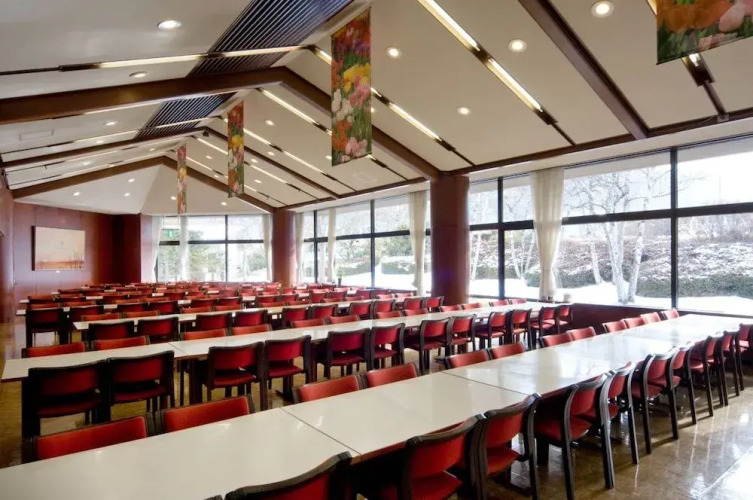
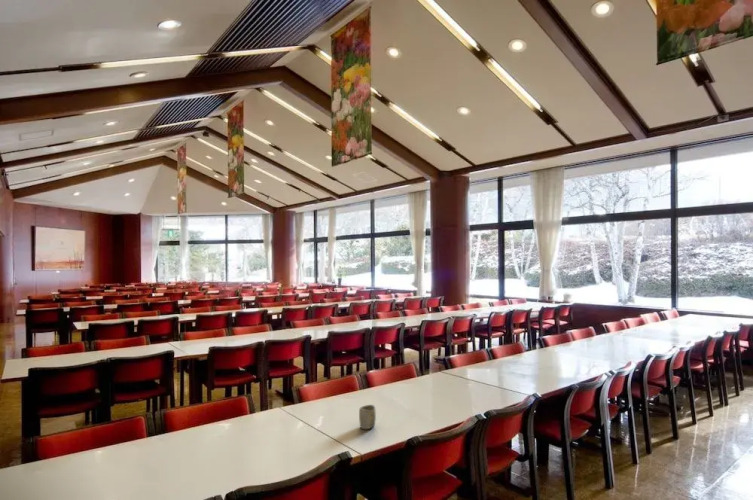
+ cup [358,404,377,430]
